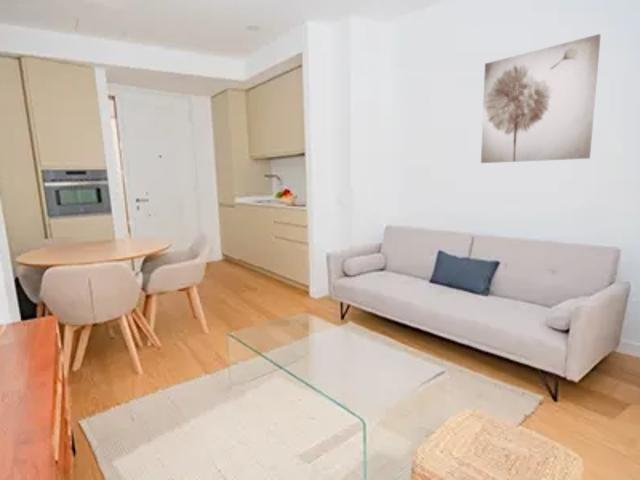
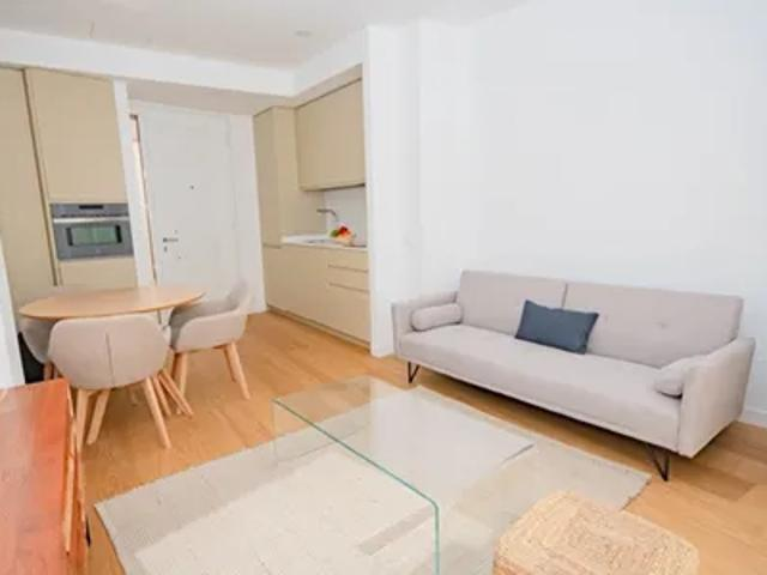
- wall art [480,33,602,164]
